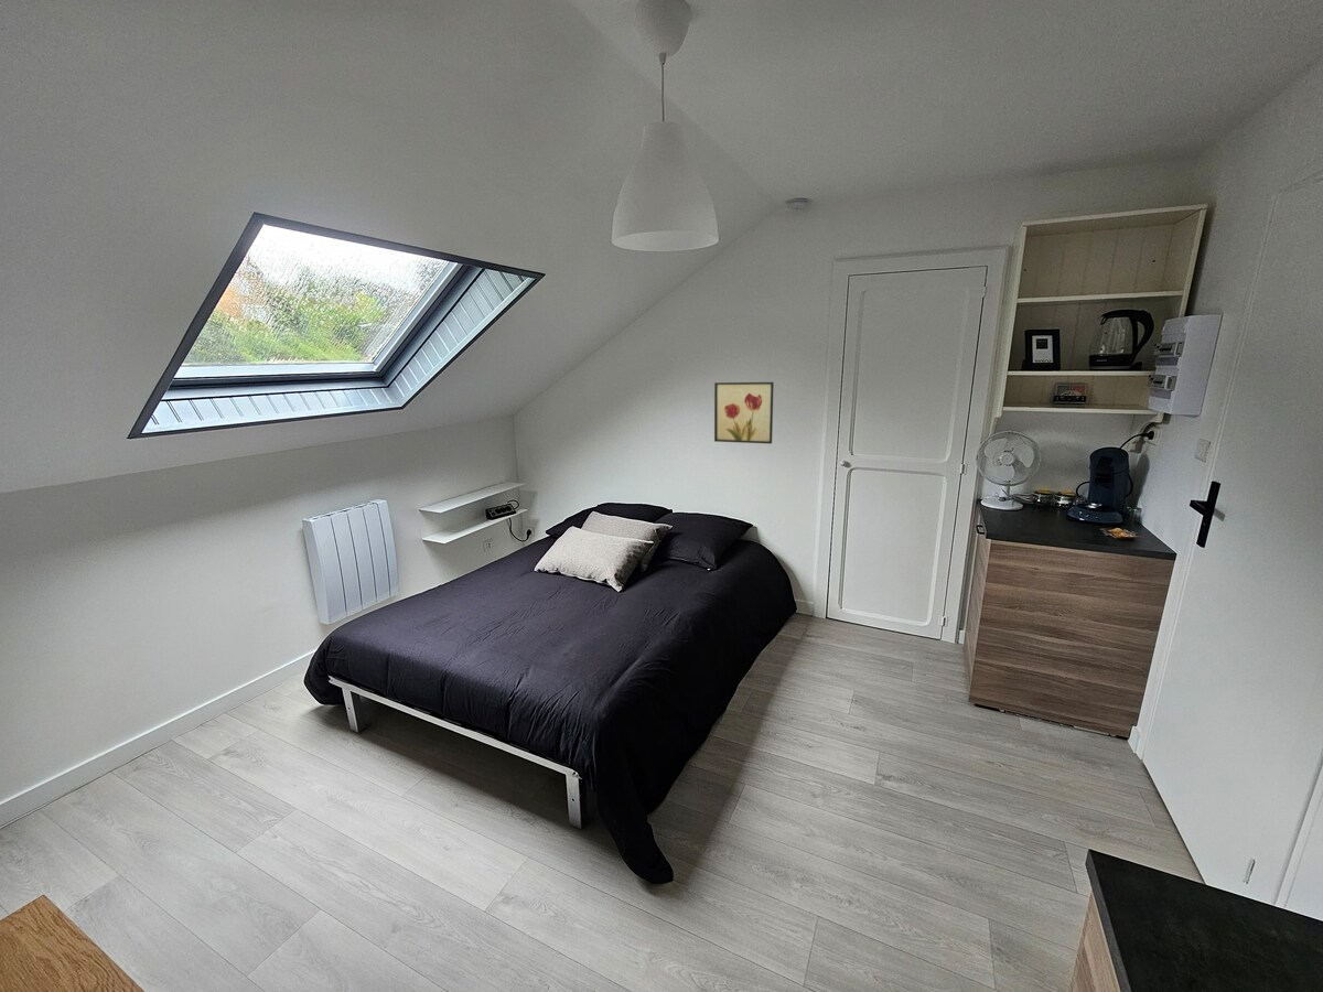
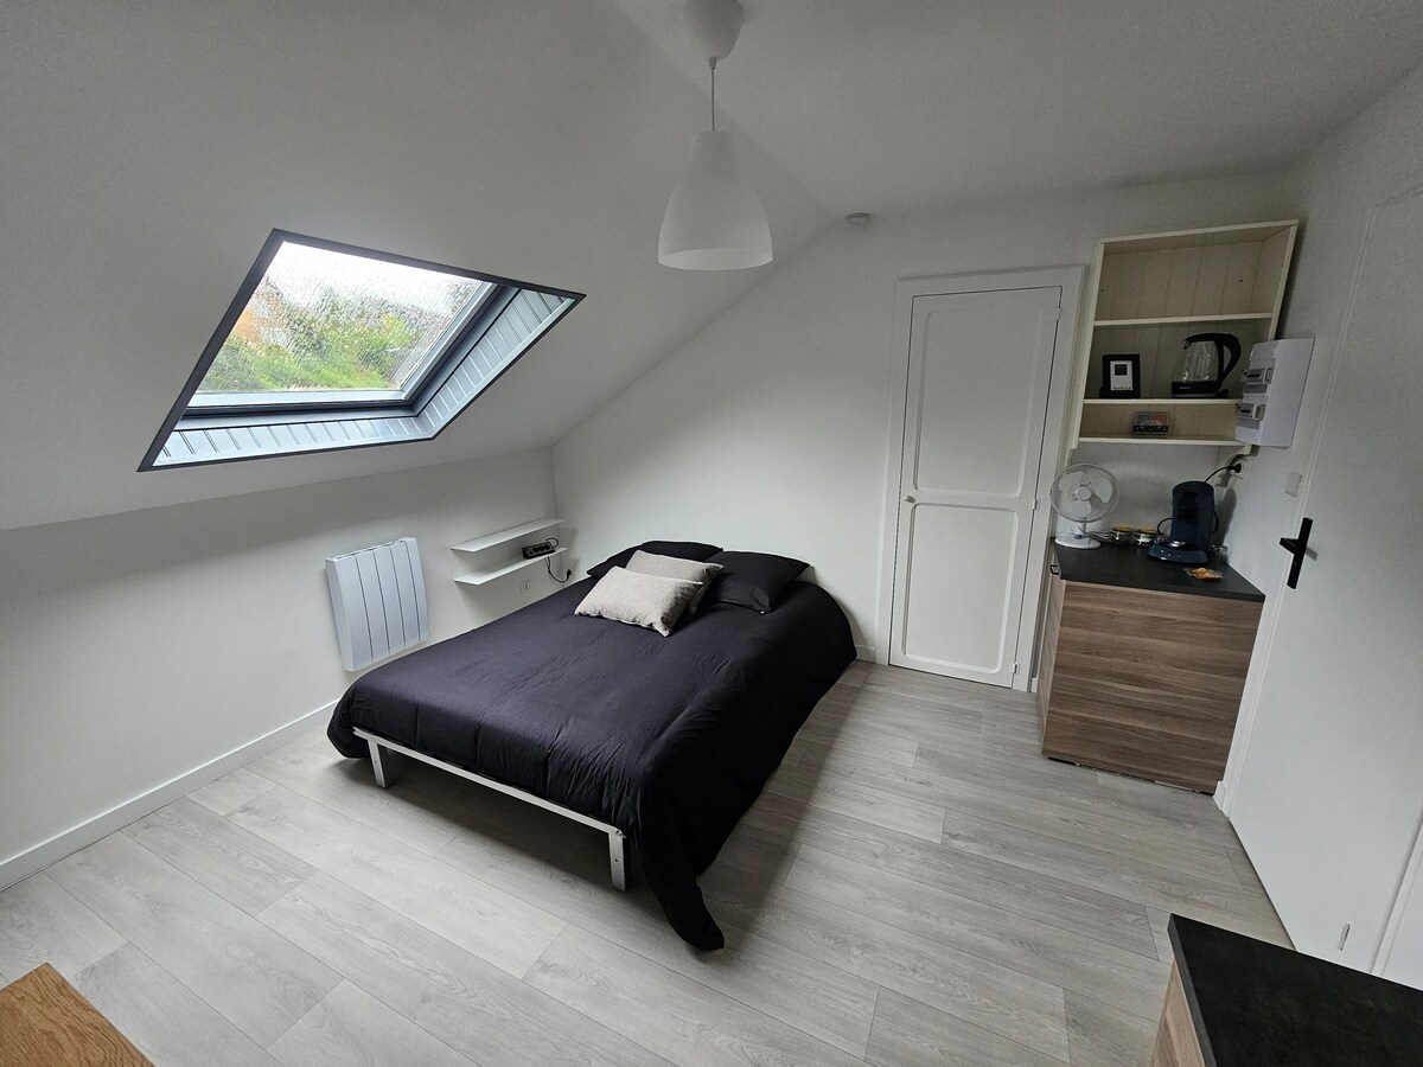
- wall art [713,381,775,444]
